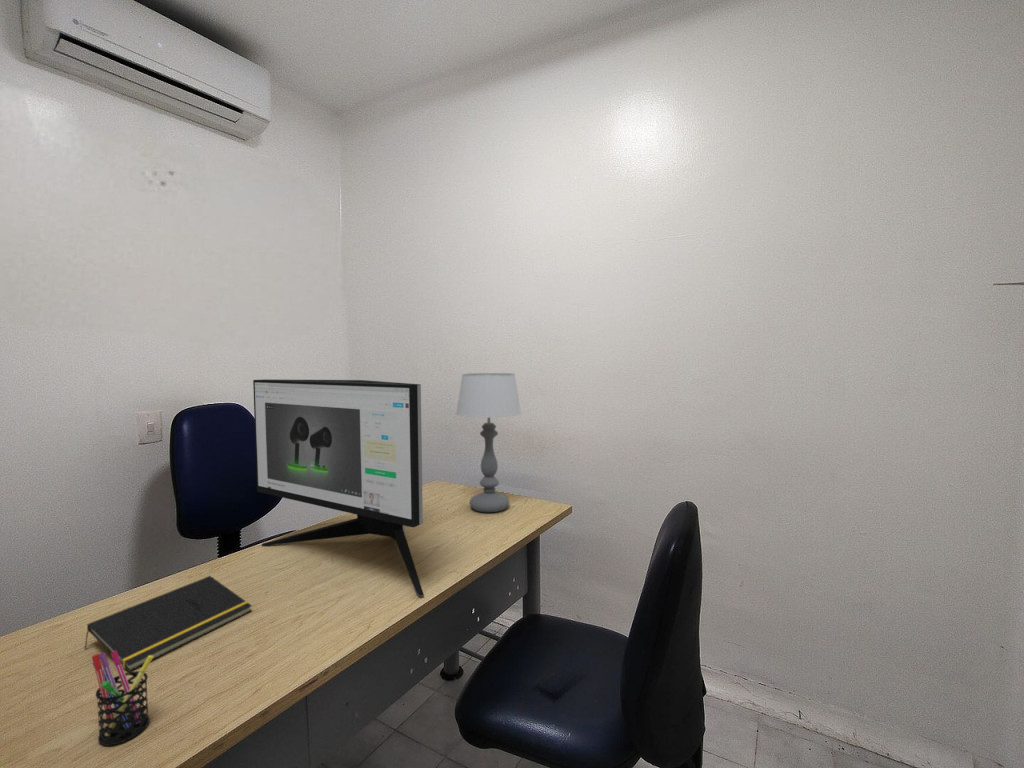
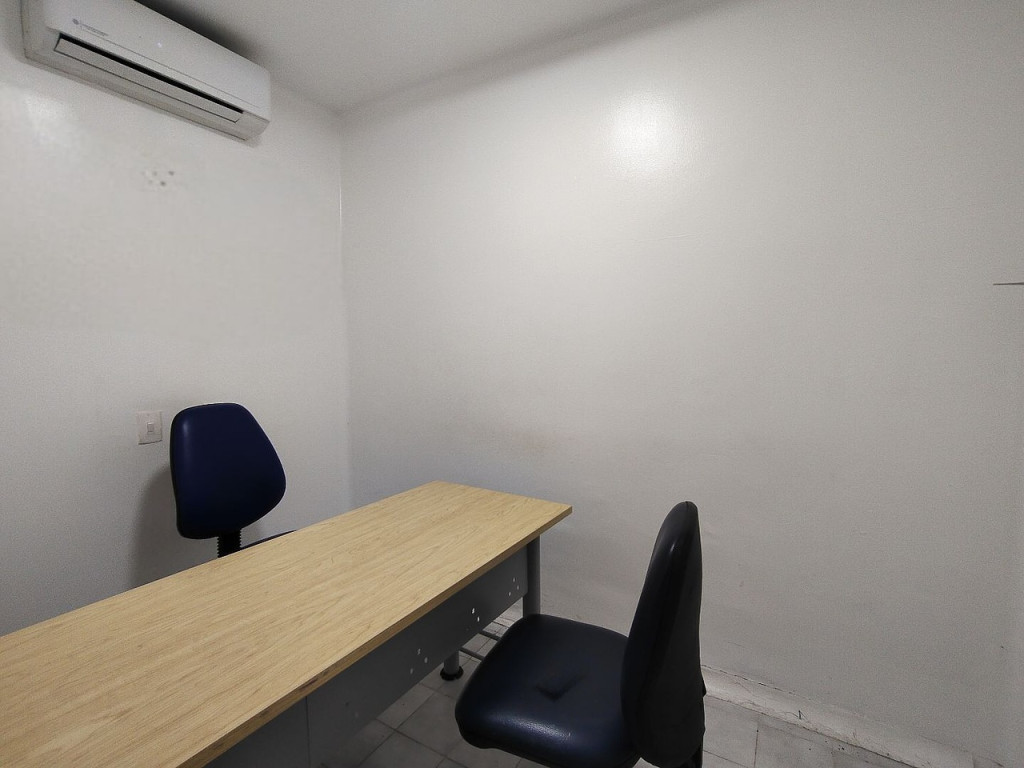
- pen holder [91,651,154,746]
- computer monitor [252,378,425,598]
- notepad [83,575,253,673]
- table lamp [455,372,523,513]
